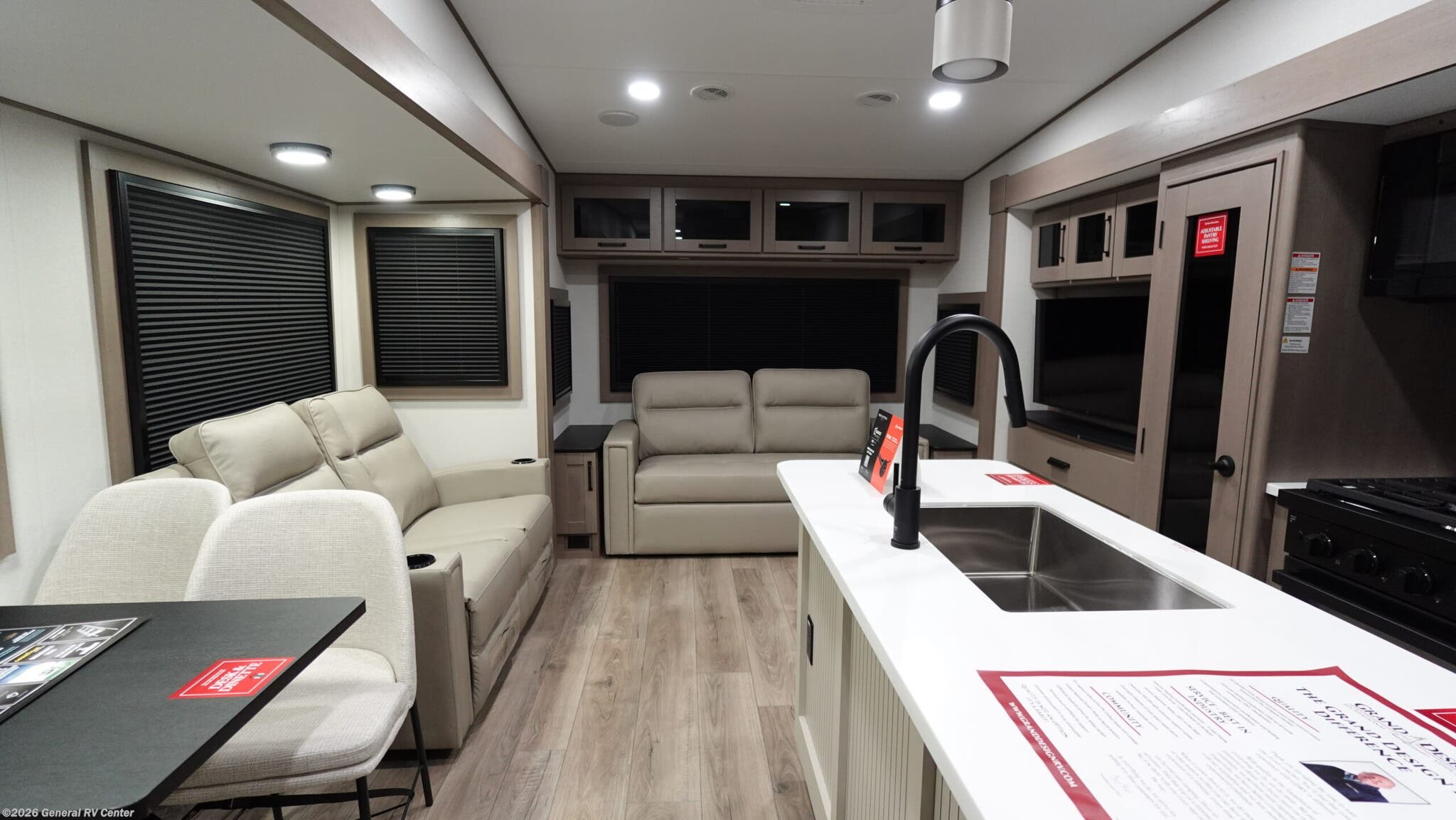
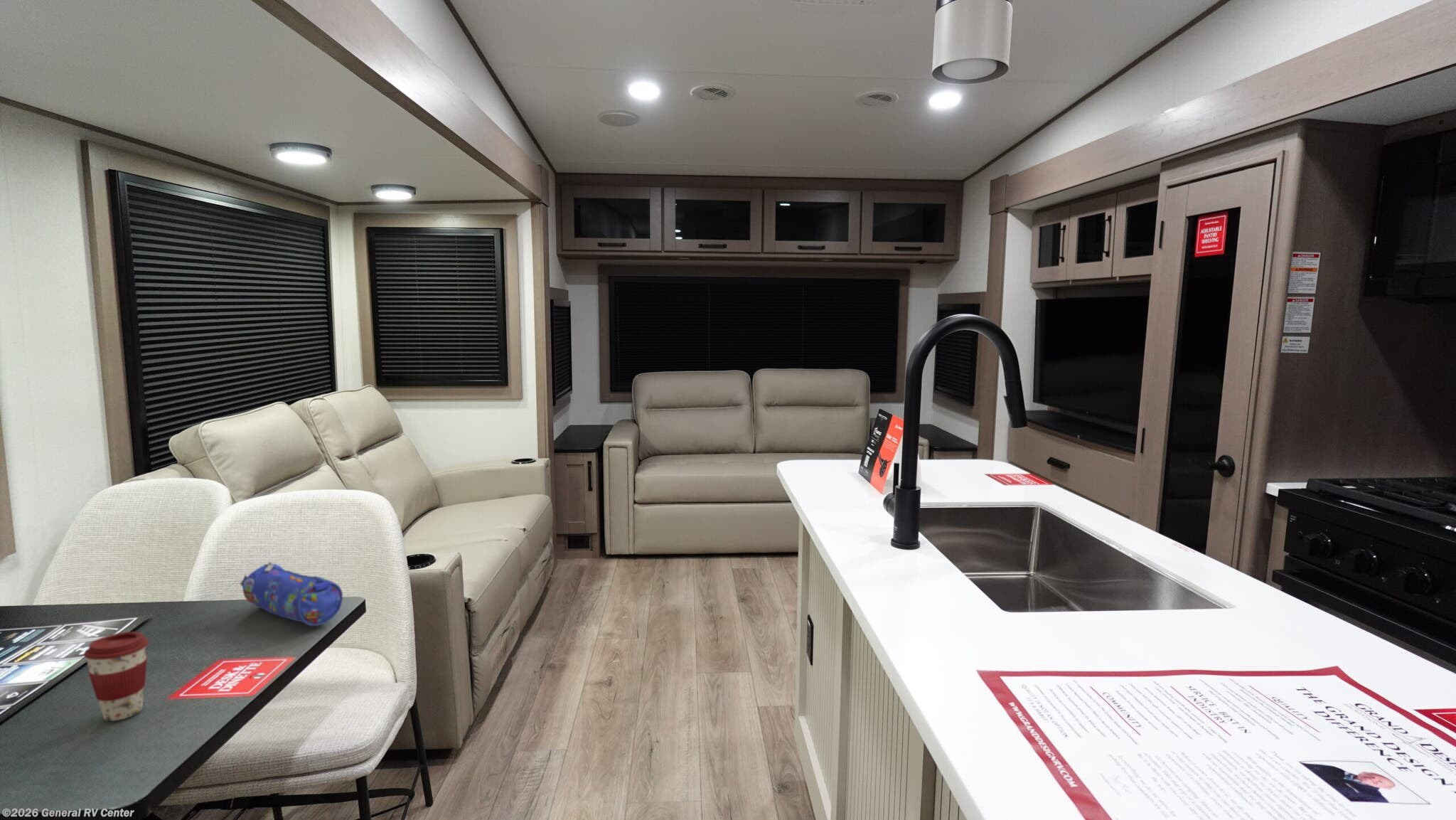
+ coffee cup [83,631,149,722]
+ pencil case [240,561,343,627]
